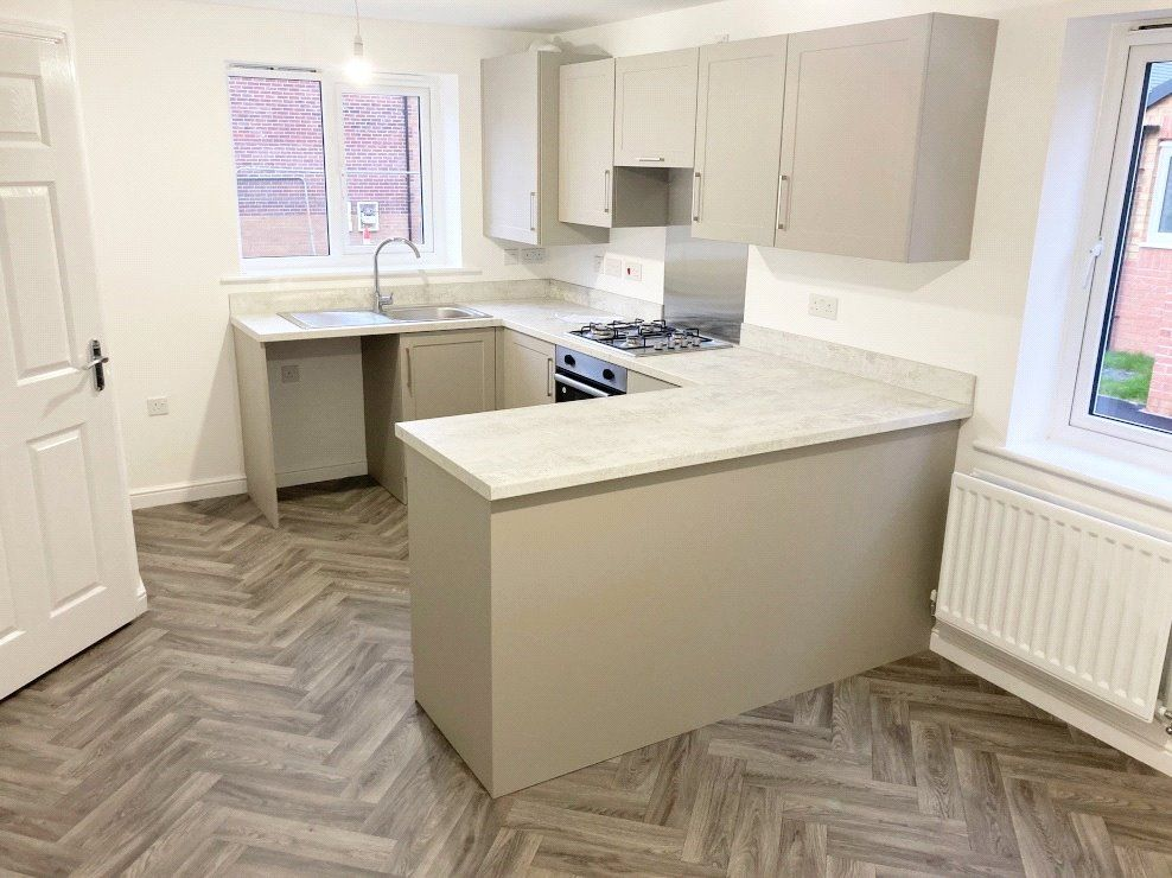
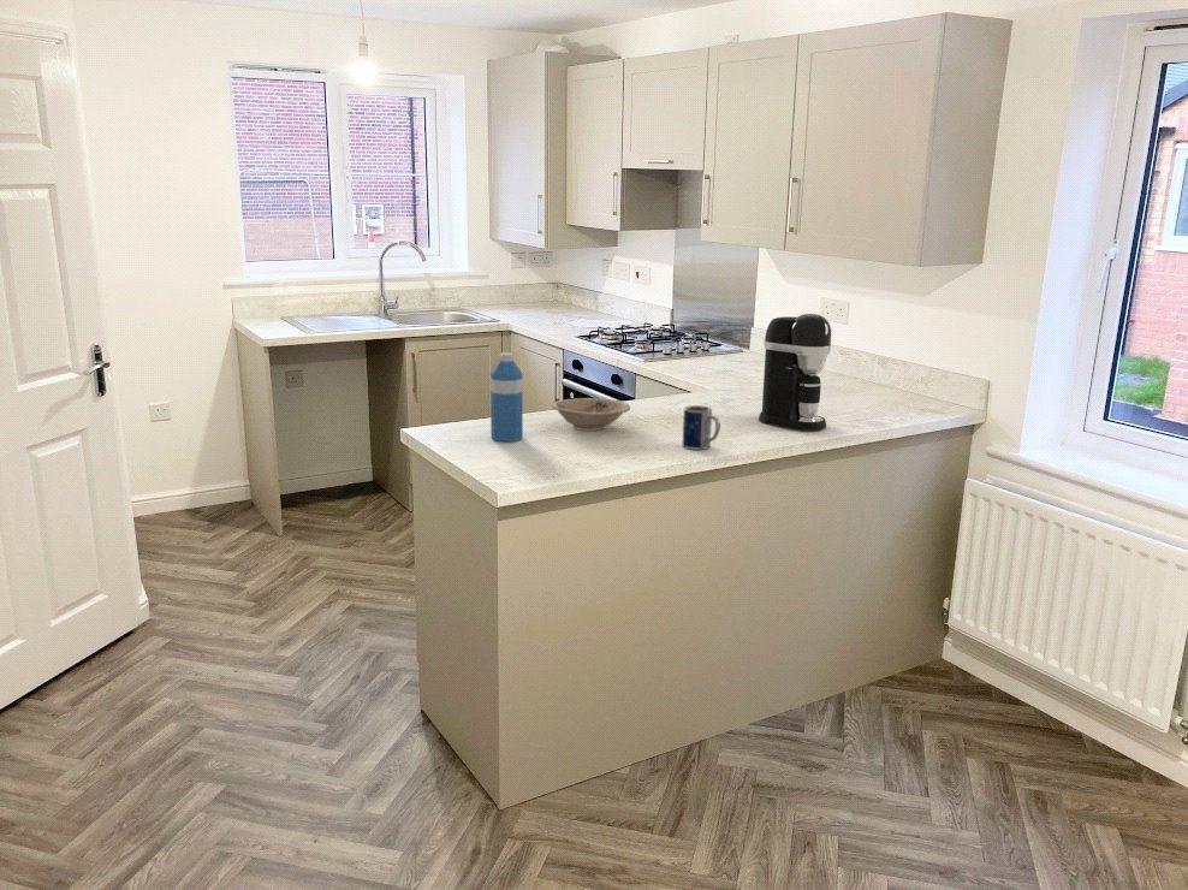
+ mug [682,404,721,451]
+ coffee maker [758,313,832,432]
+ bowl [550,397,631,432]
+ water bottle [489,351,524,443]
